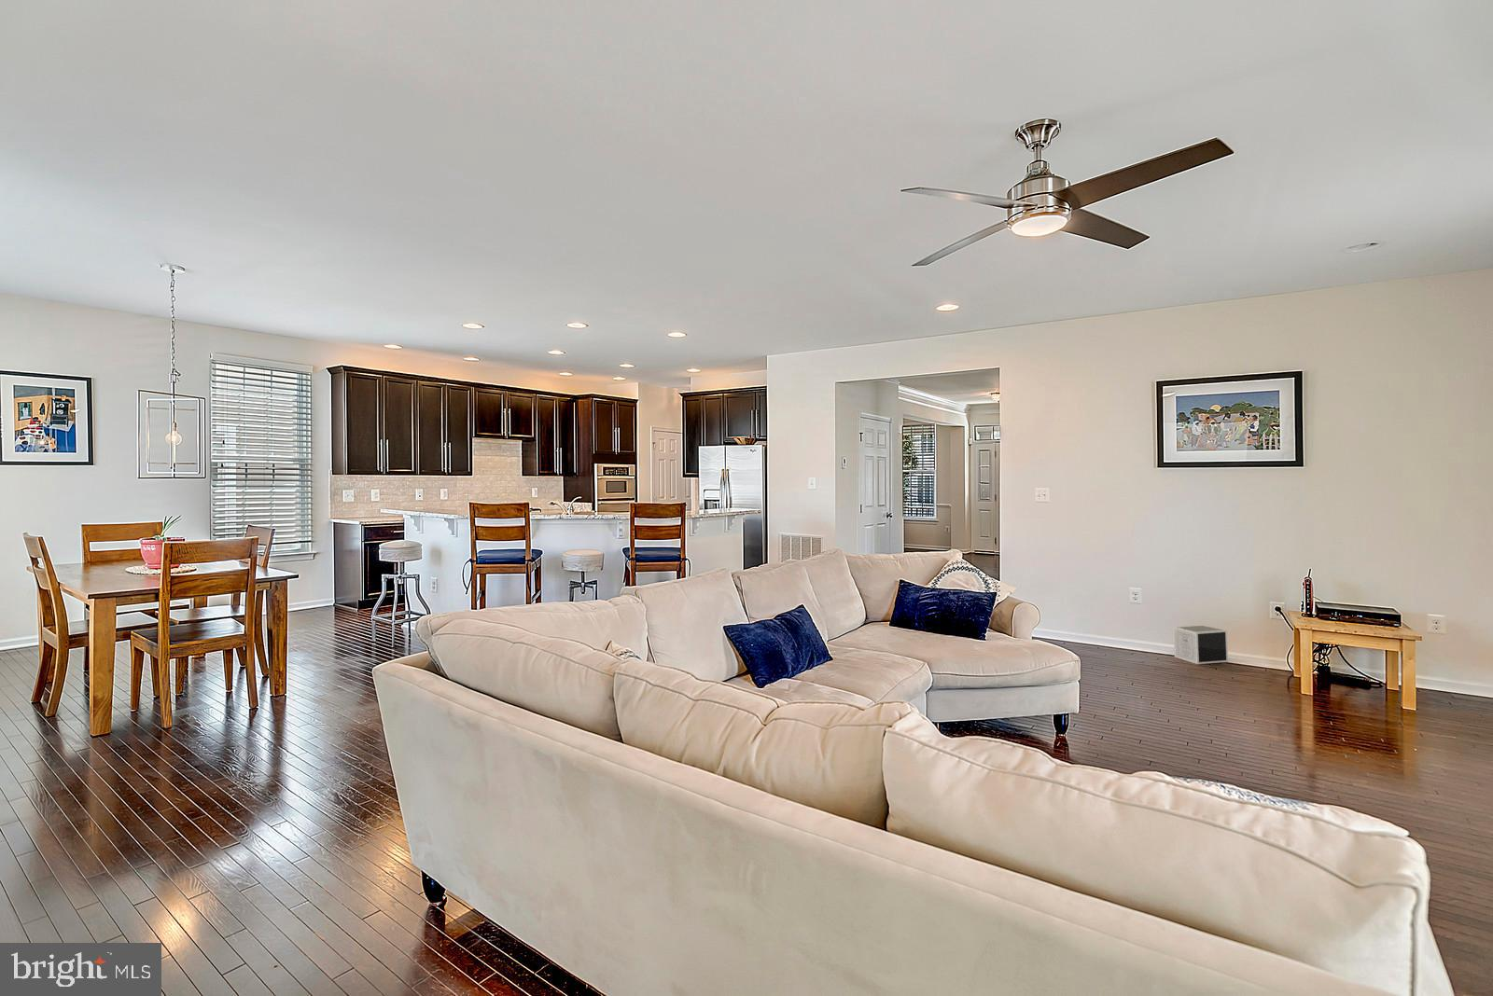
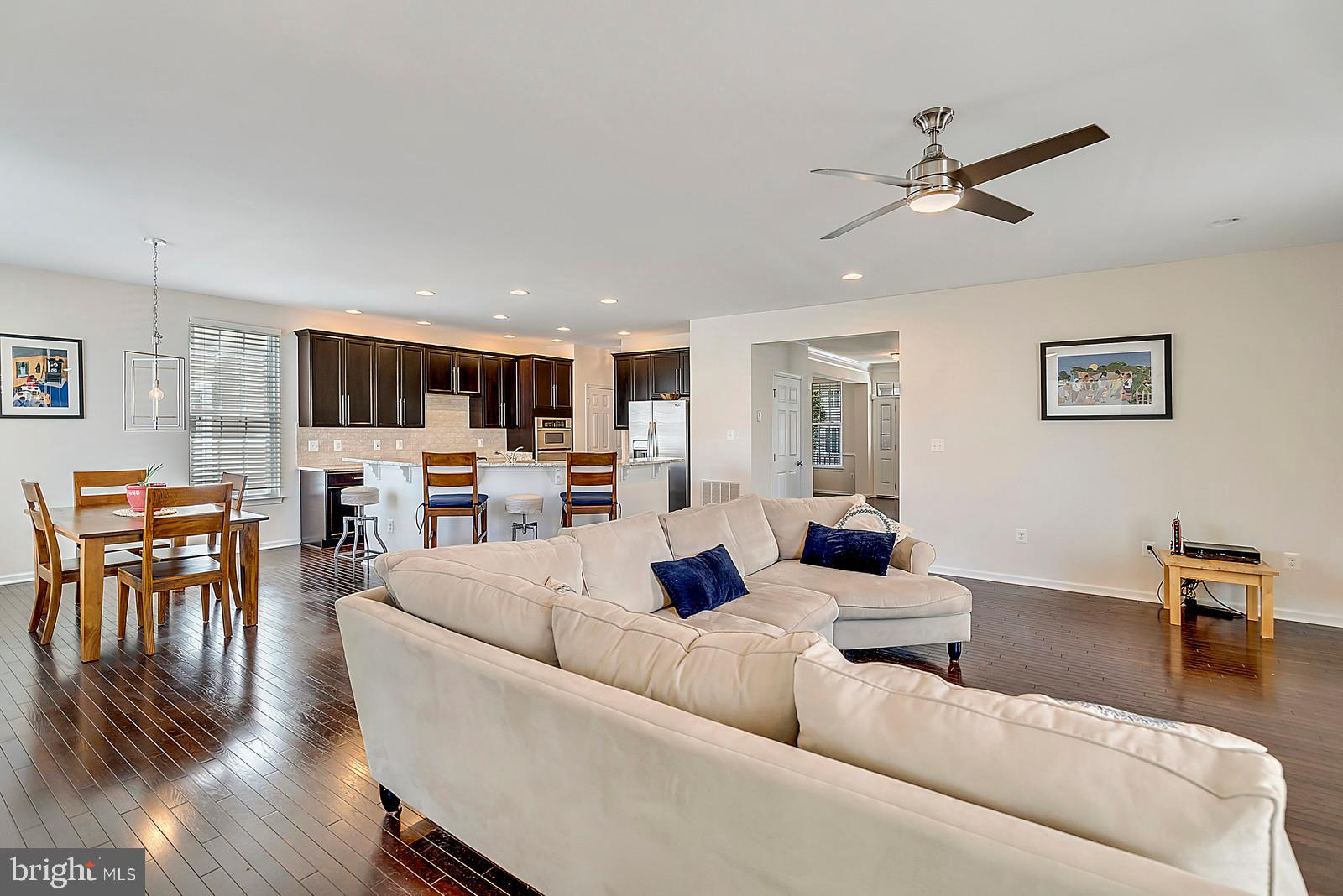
- speaker [1173,625,1228,665]
